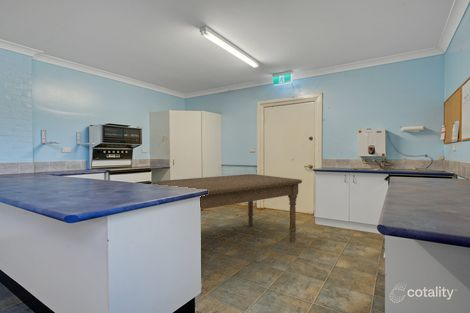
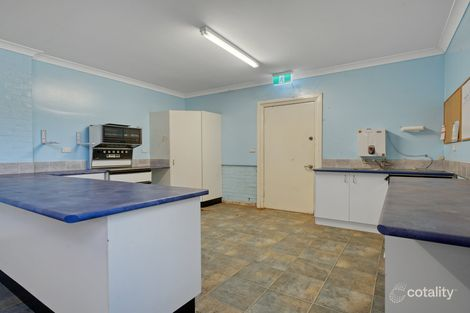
- dining table [152,173,303,243]
